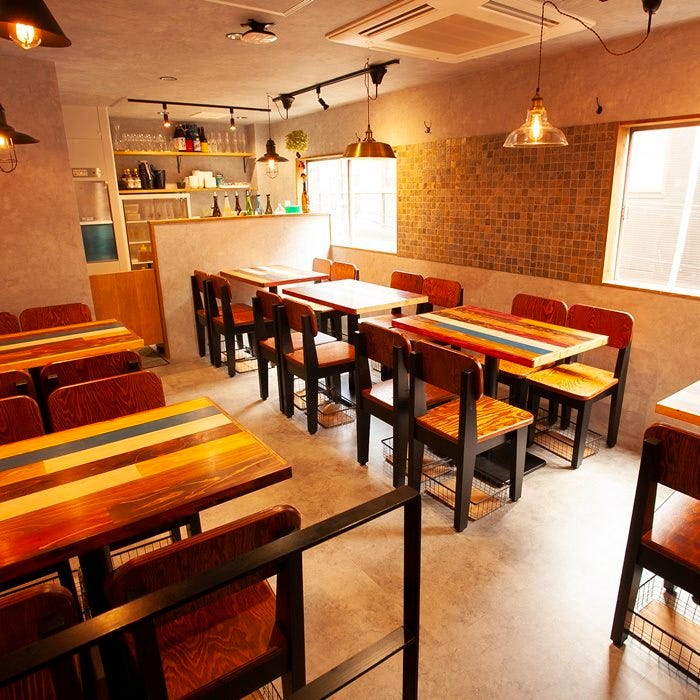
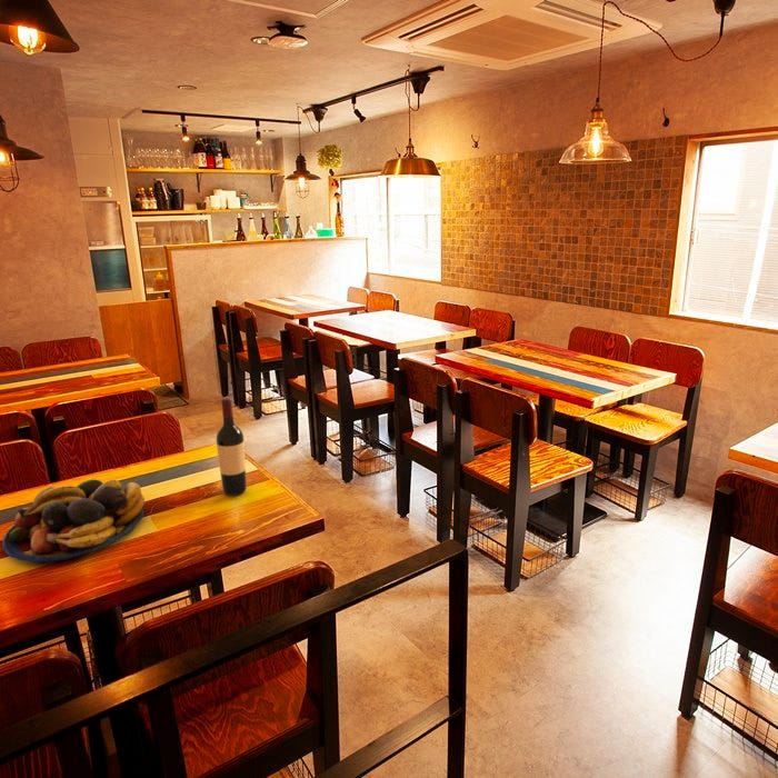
+ wine bottle [216,397,248,497]
+ fruit bowl [1,478,146,563]
